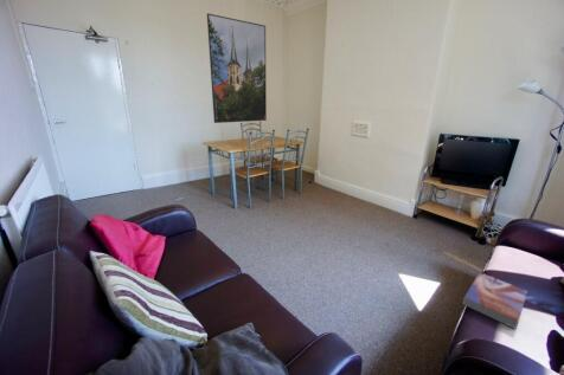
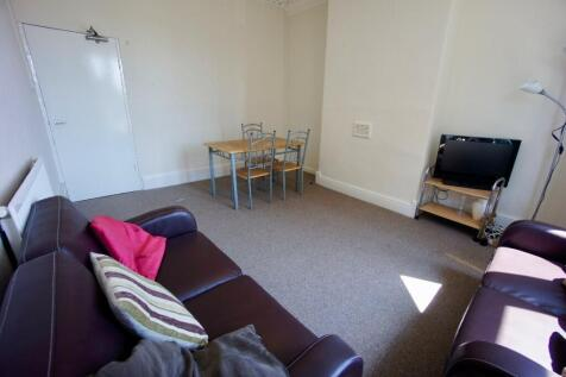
- textbook [461,272,528,330]
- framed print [206,13,268,124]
